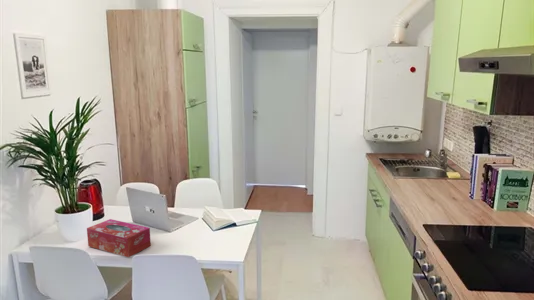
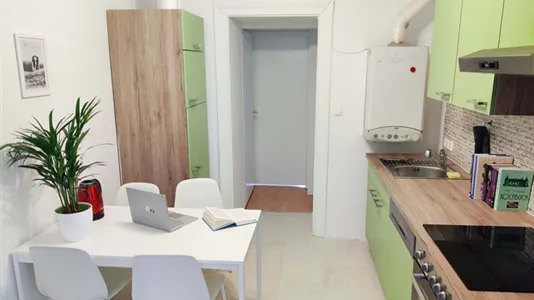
- tissue box [86,218,152,258]
